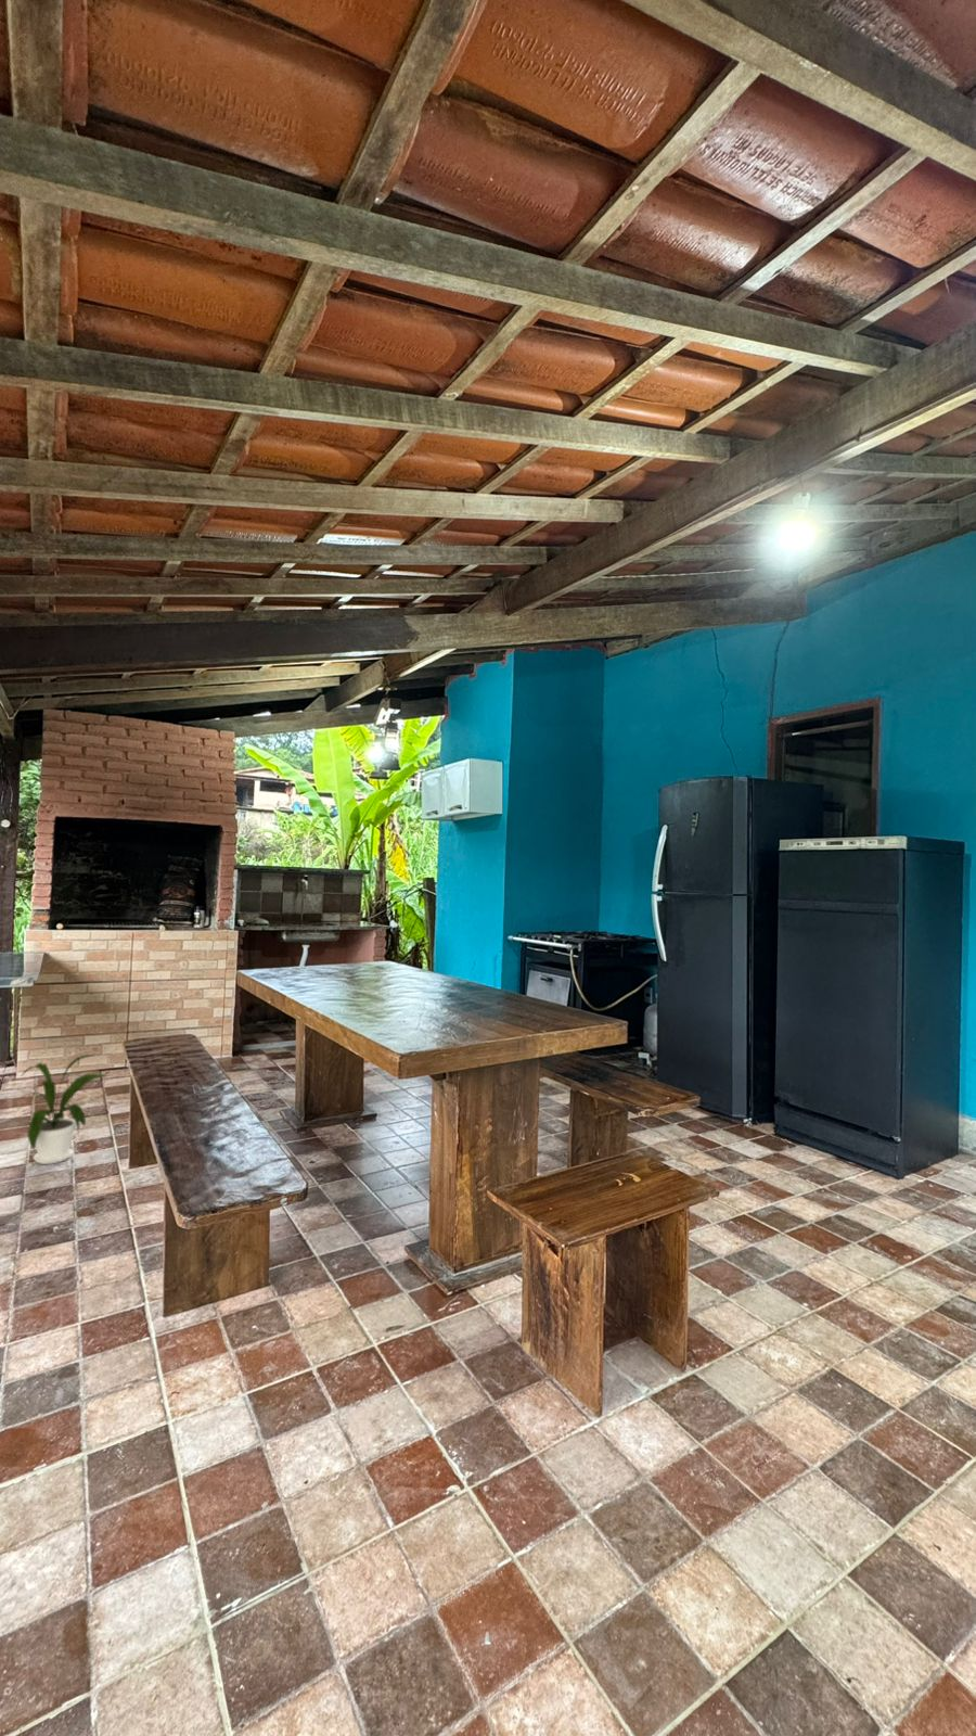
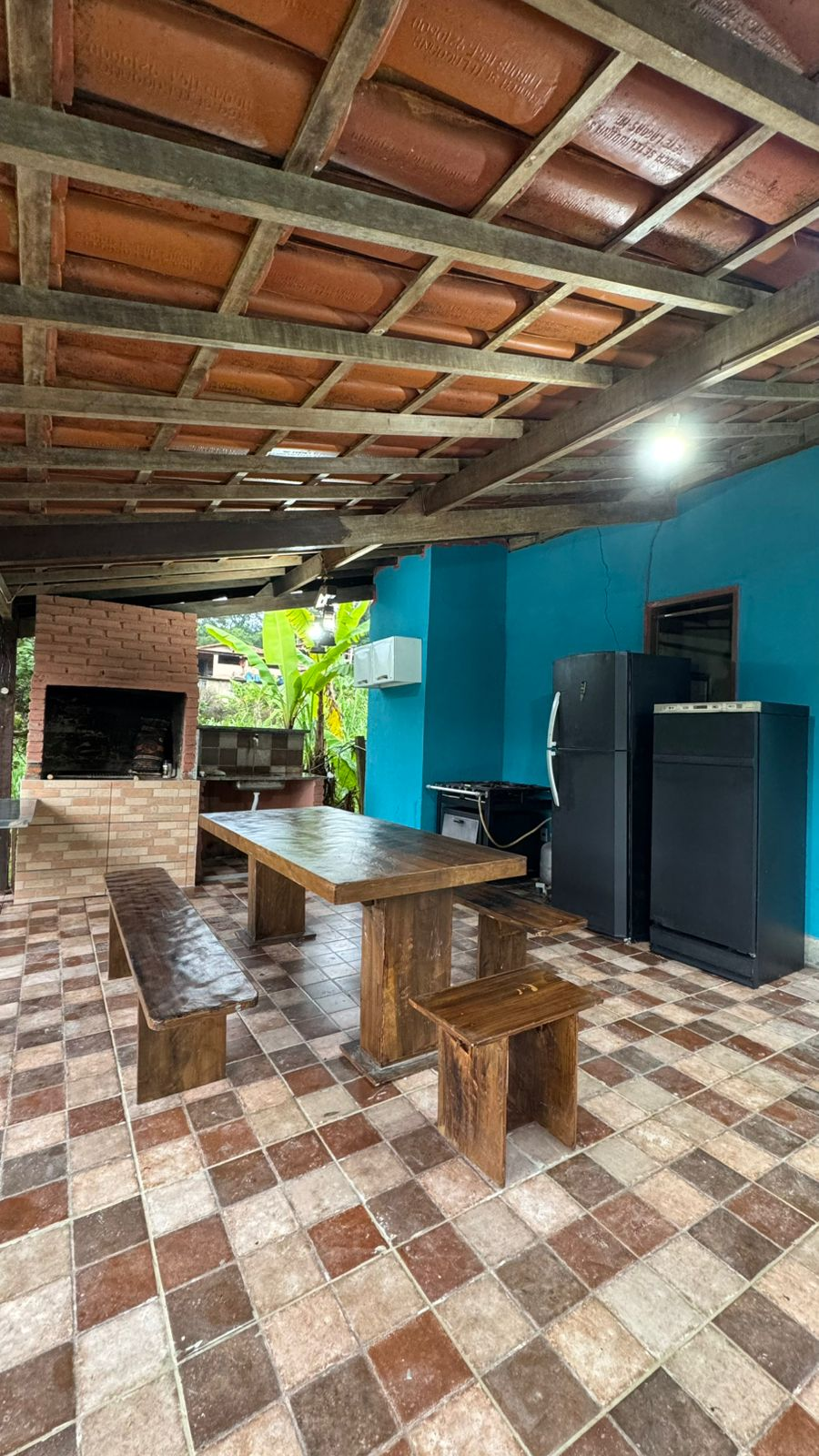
- house plant [20,1054,112,1165]
